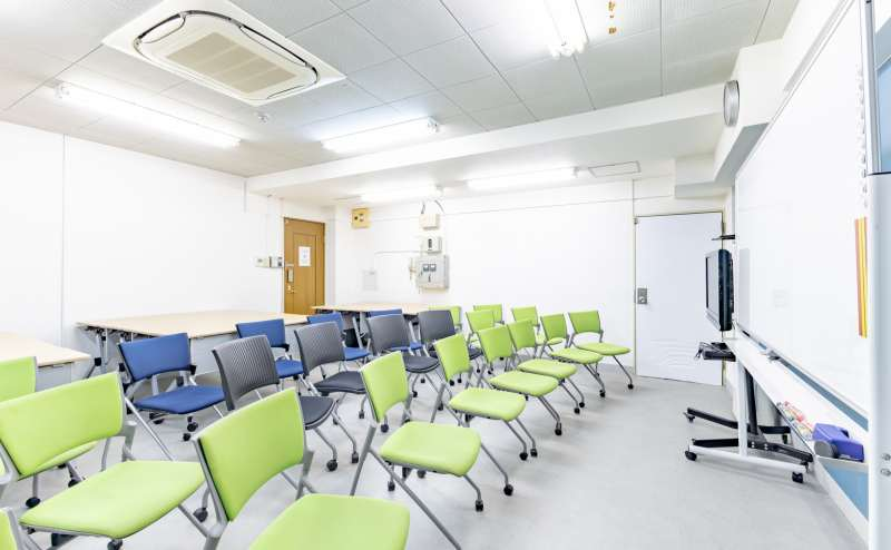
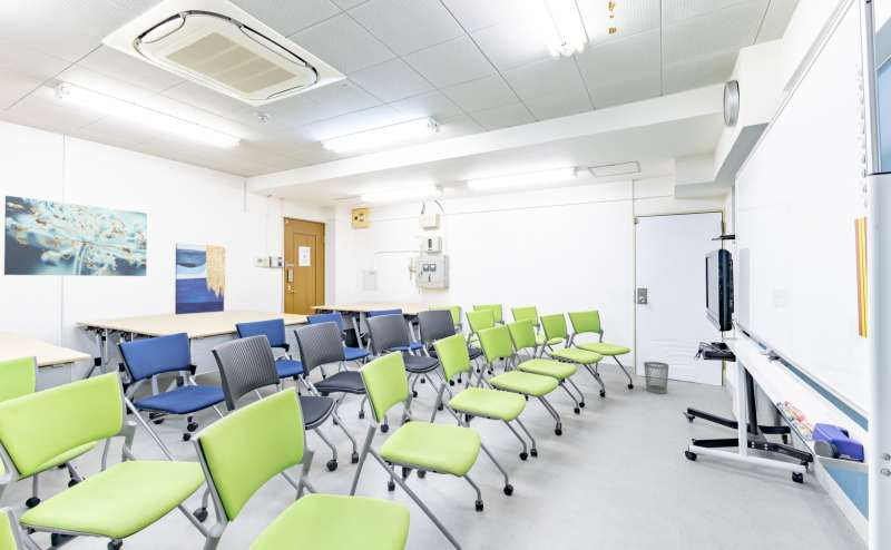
+ wastebasket [643,361,669,394]
+ wall art [174,242,226,315]
+ wall art [3,195,148,277]
